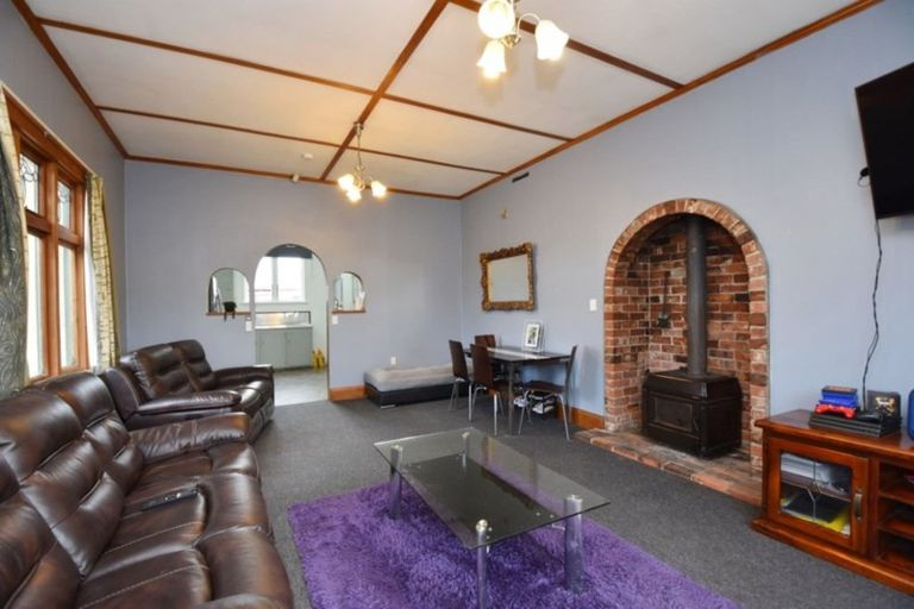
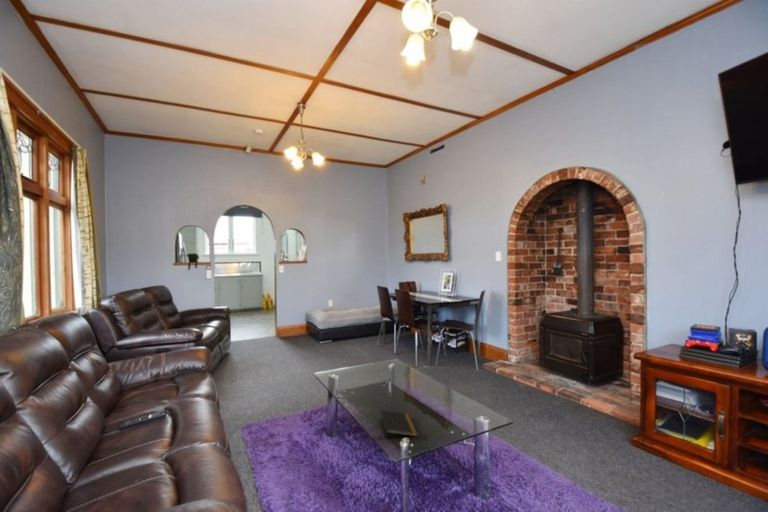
+ notepad [380,409,419,441]
